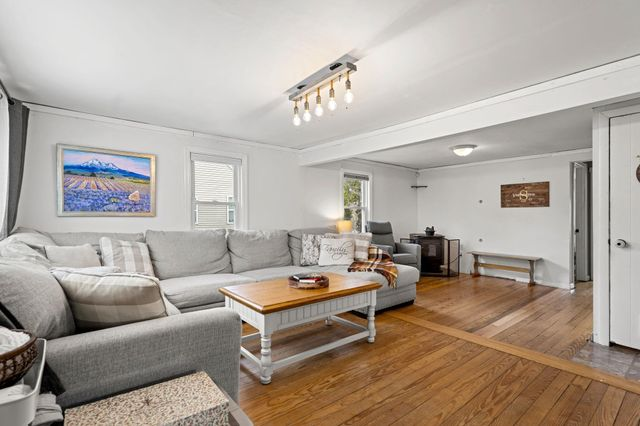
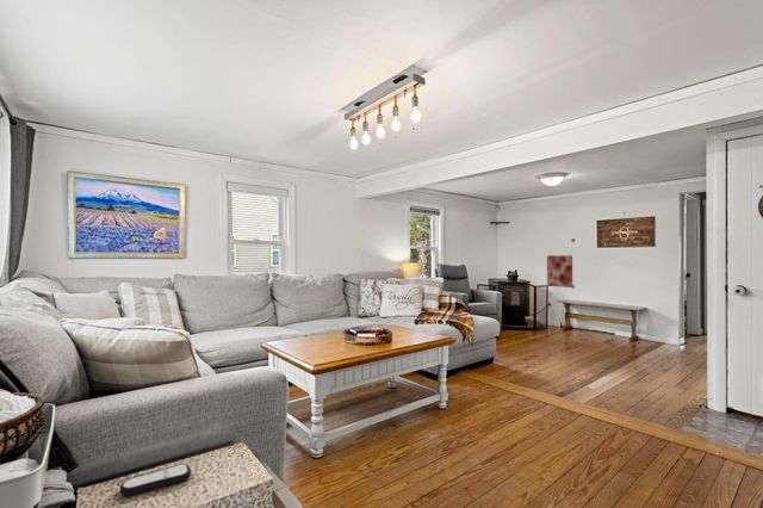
+ remote control [118,463,192,497]
+ wall art [546,254,573,289]
